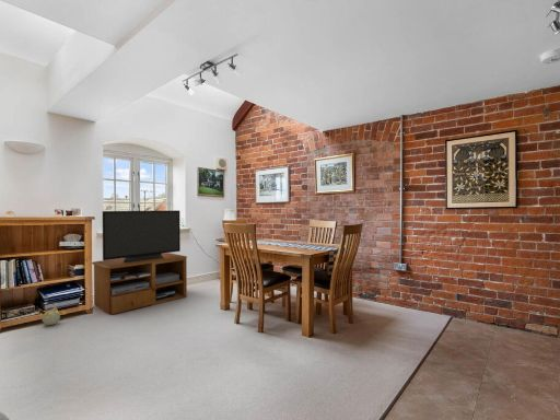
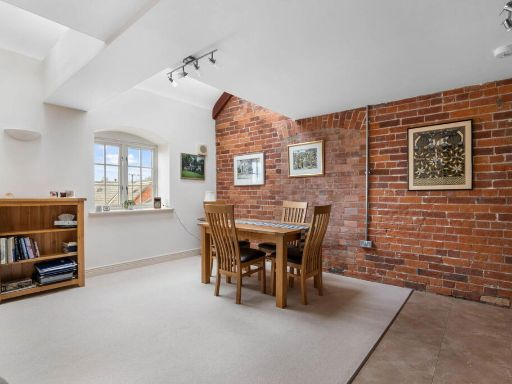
- ball [39,306,67,326]
- tv stand [91,209,188,316]
